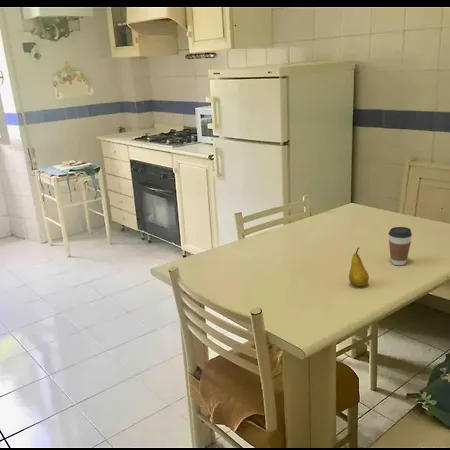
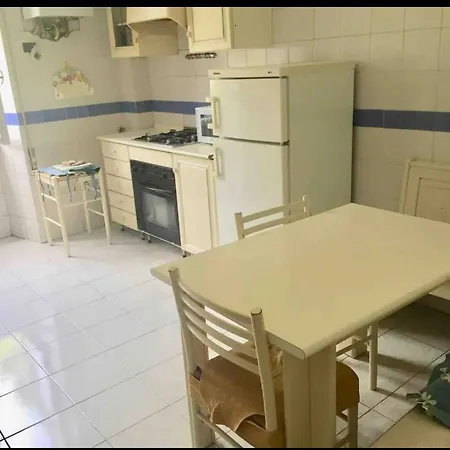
- coffee cup [388,226,413,266]
- fruit [348,247,370,287]
